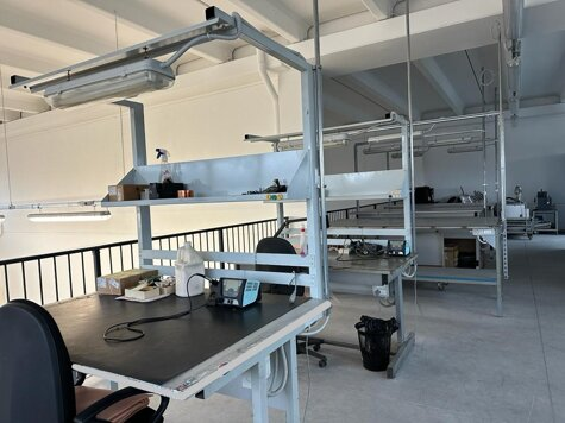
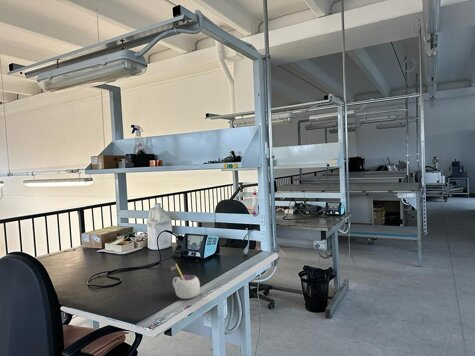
+ mug [170,263,201,300]
